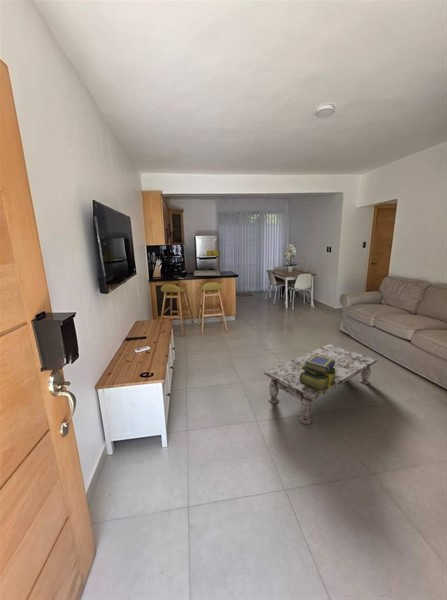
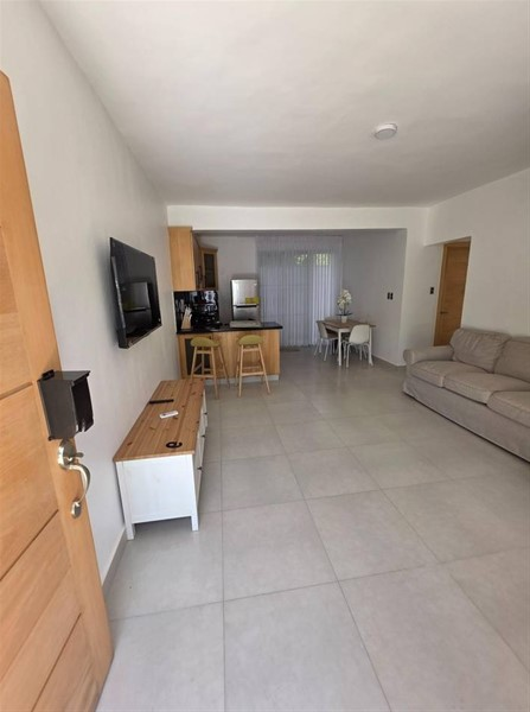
- stack of books [300,355,337,392]
- coffee table [263,343,378,425]
